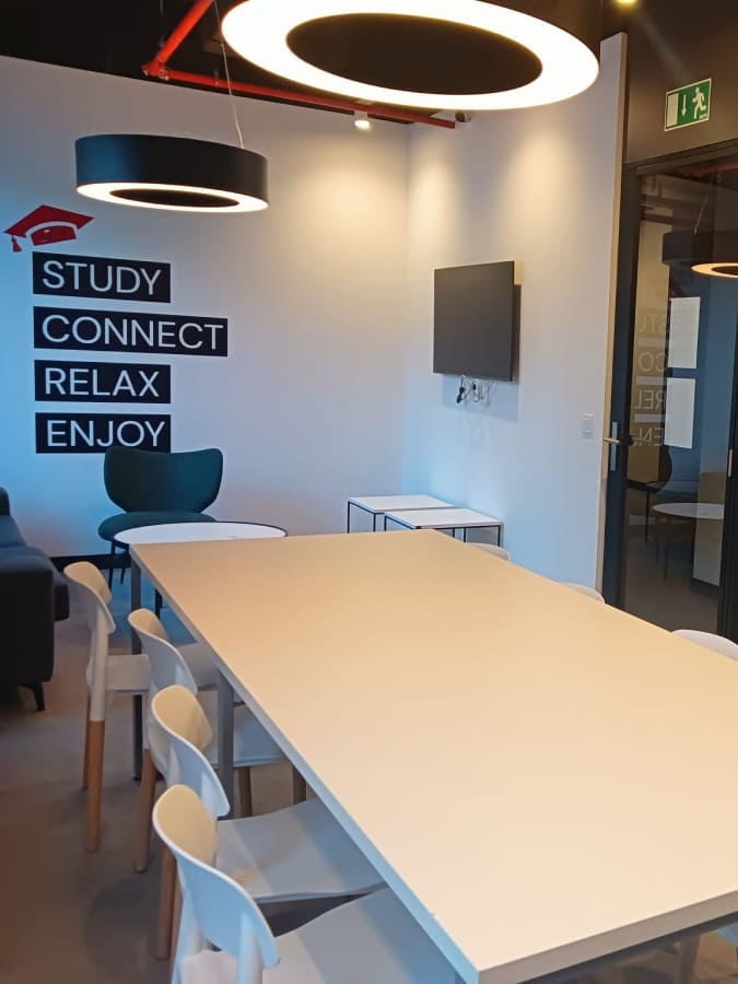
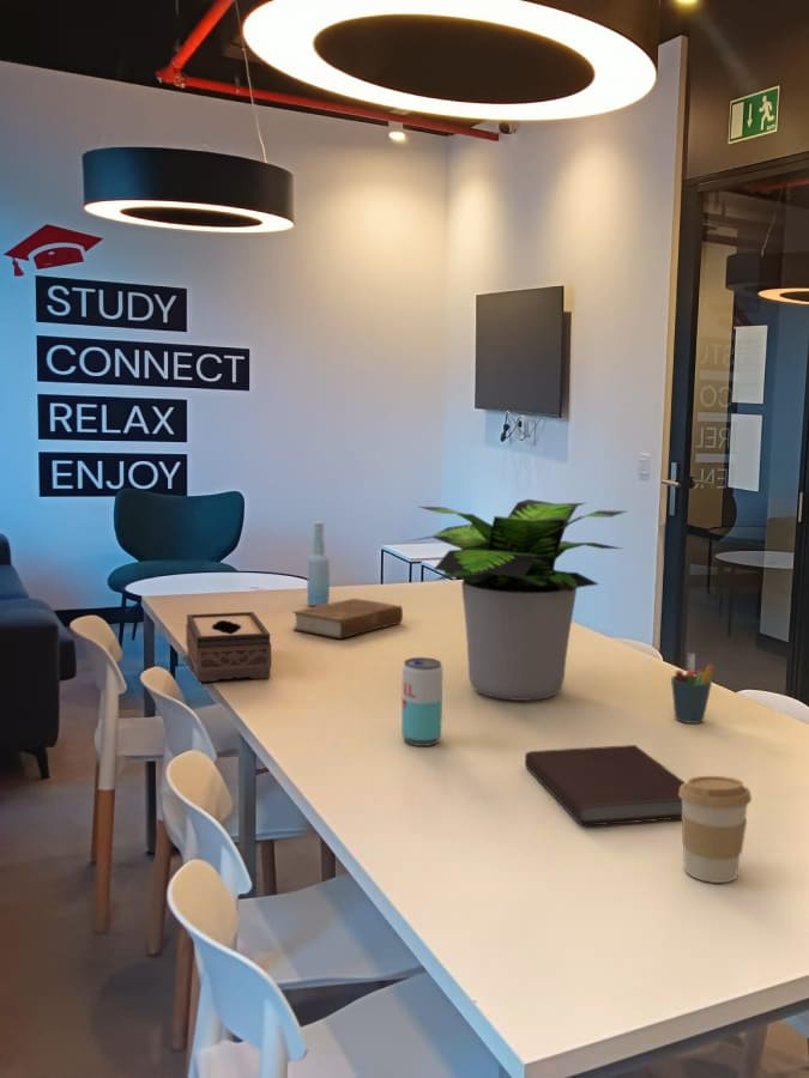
+ beverage can [400,656,445,747]
+ potted plant [406,498,627,702]
+ book [291,598,404,640]
+ bottle [306,521,331,607]
+ coffee cup [678,775,753,884]
+ tissue box [185,611,272,683]
+ pen holder [670,652,716,725]
+ notebook [524,744,687,826]
